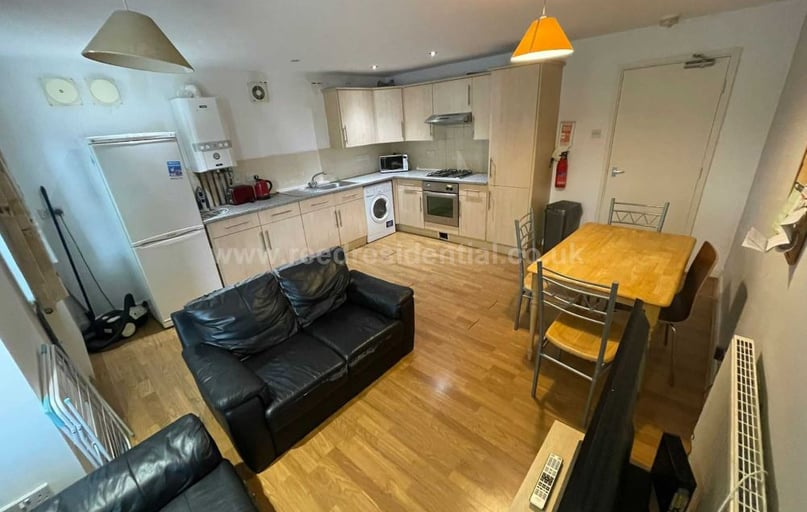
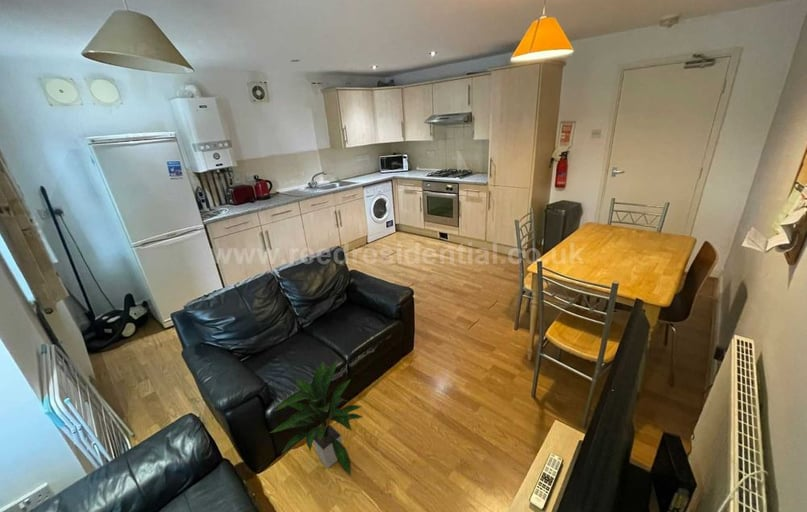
+ indoor plant [269,358,364,478]
